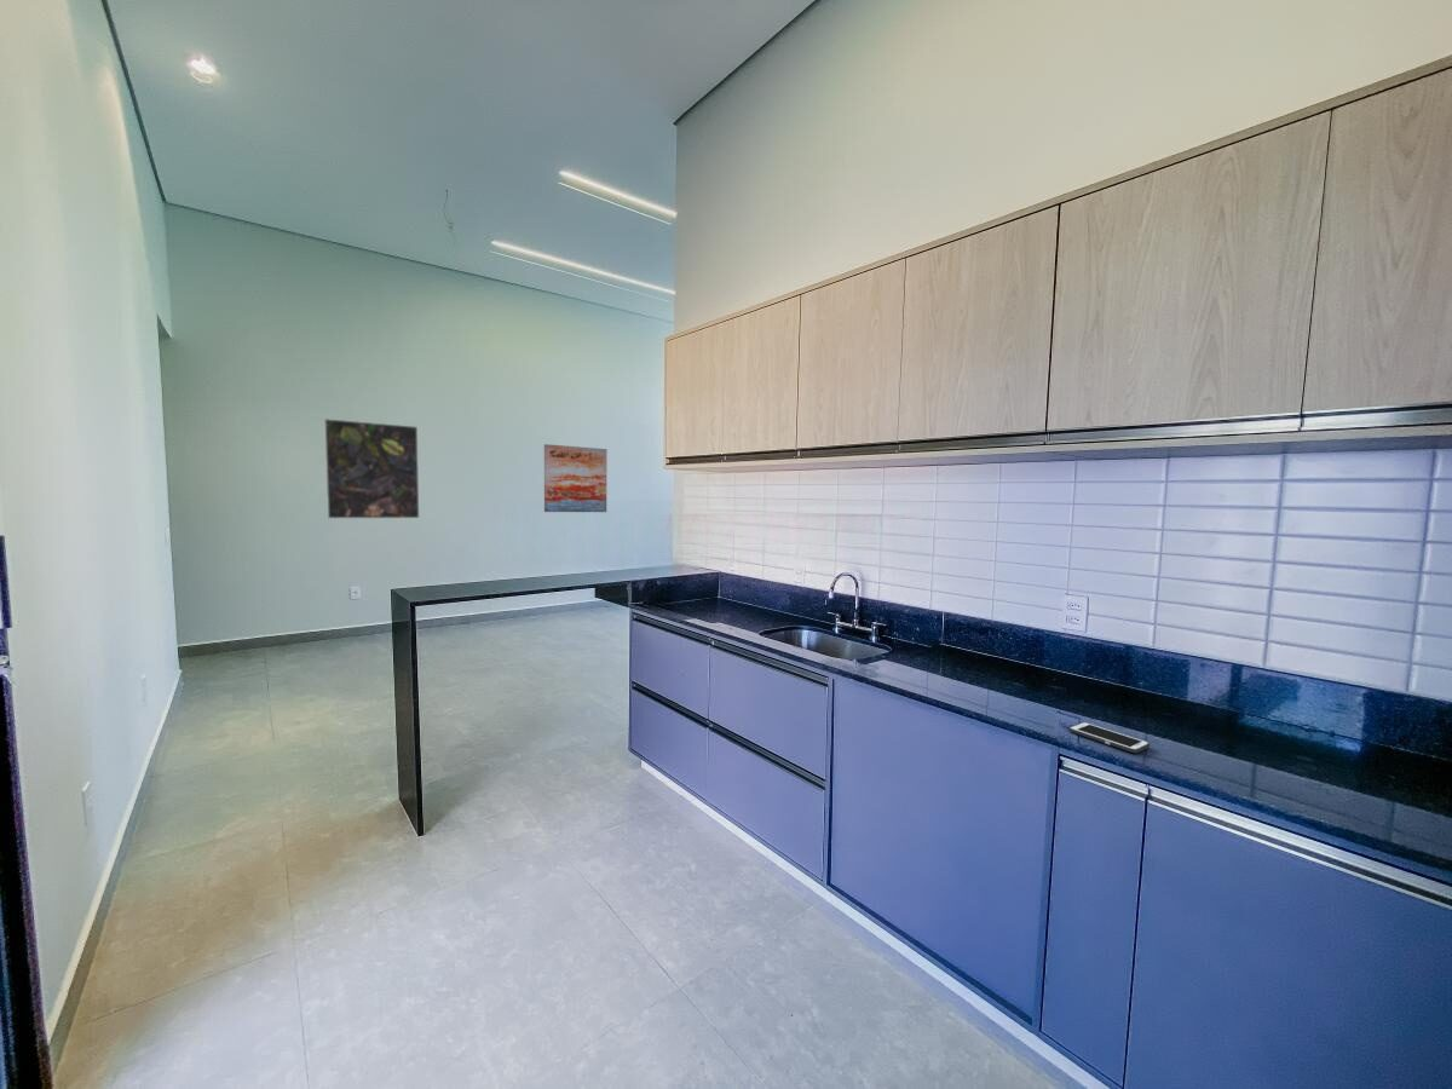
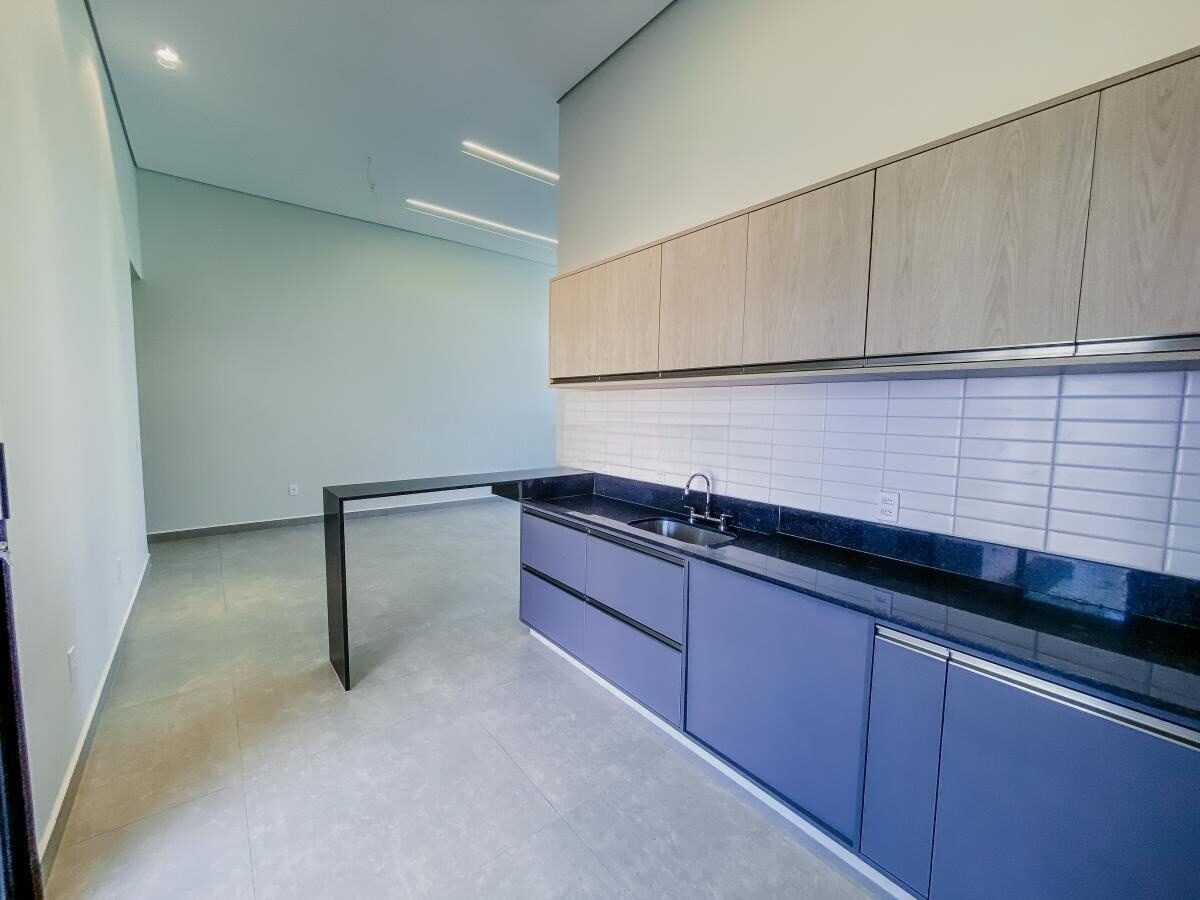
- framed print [323,417,420,519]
- cell phone [1067,721,1151,754]
- wall art [543,443,609,513]
